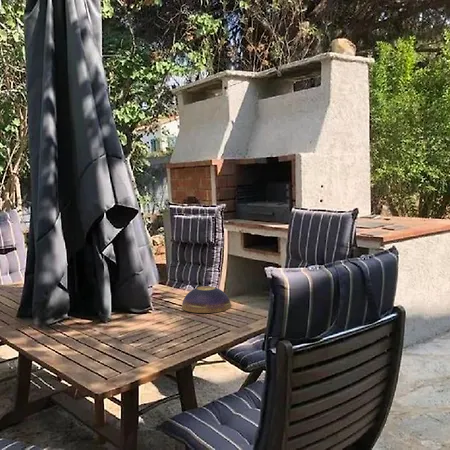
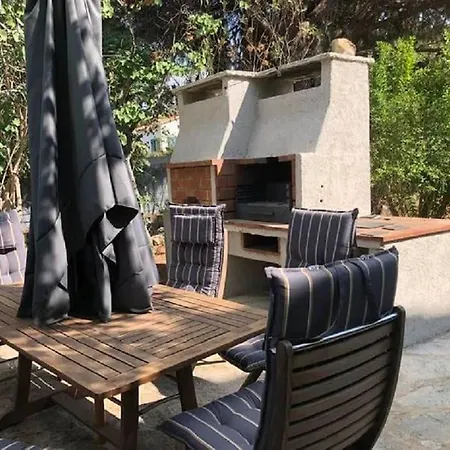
- decorative bowl [181,285,232,314]
